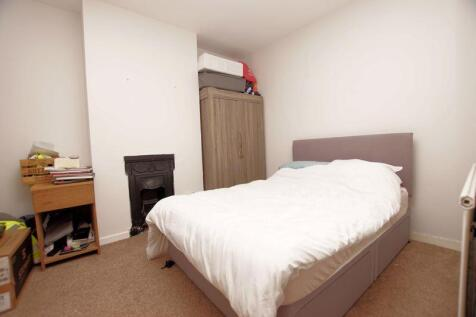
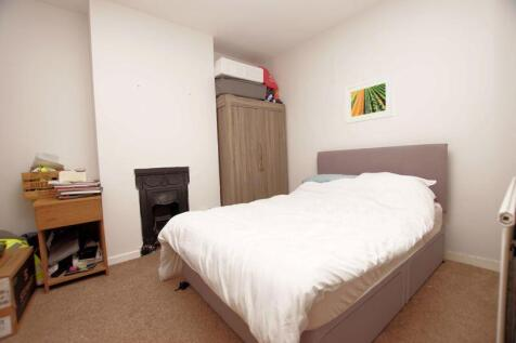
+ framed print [344,72,395,124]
